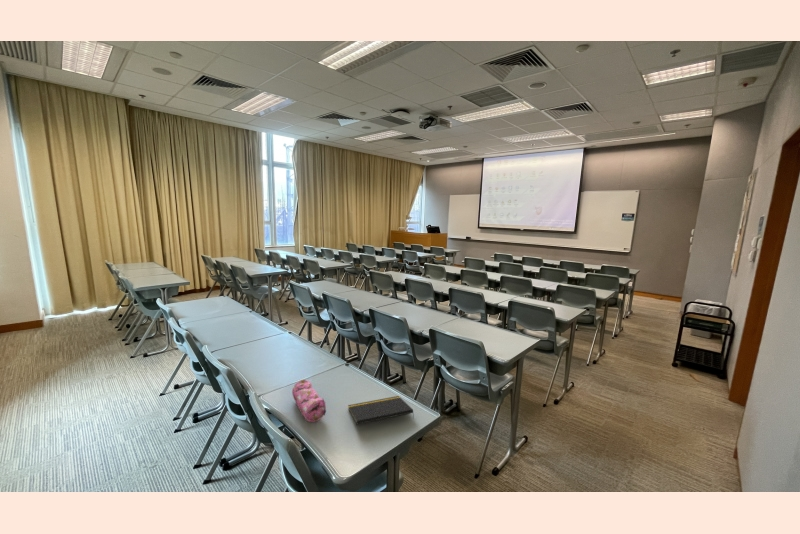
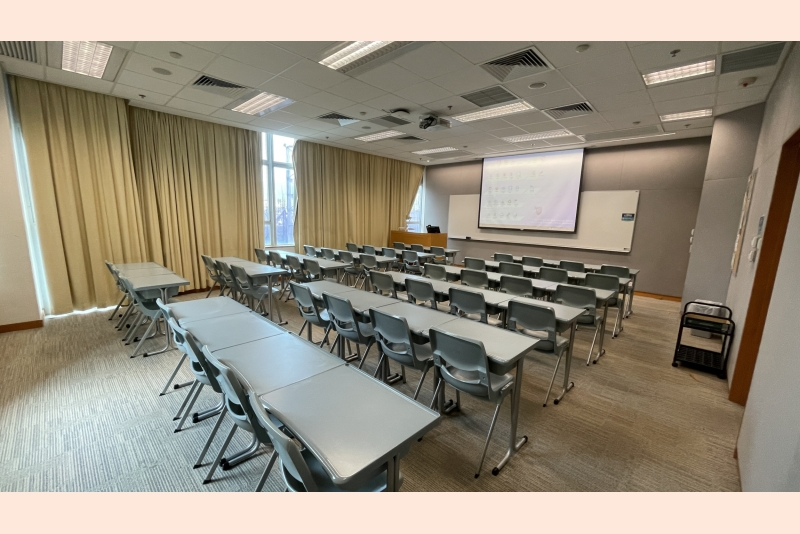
- pencil case [291,379,327,423]
- notepad [347,395,415,425]
